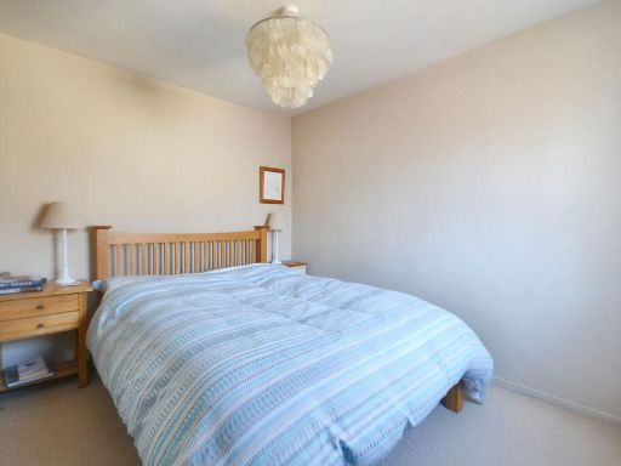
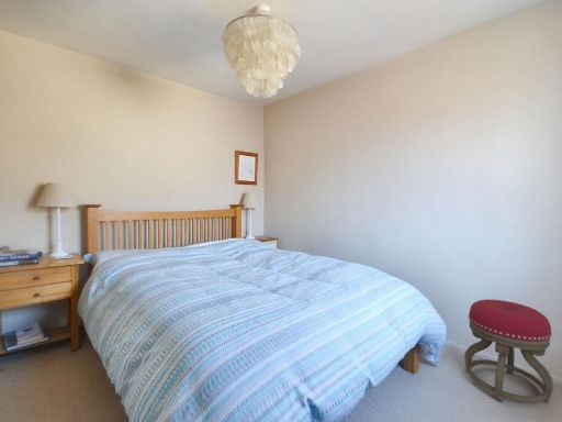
+ stool [463,298,554,404]
